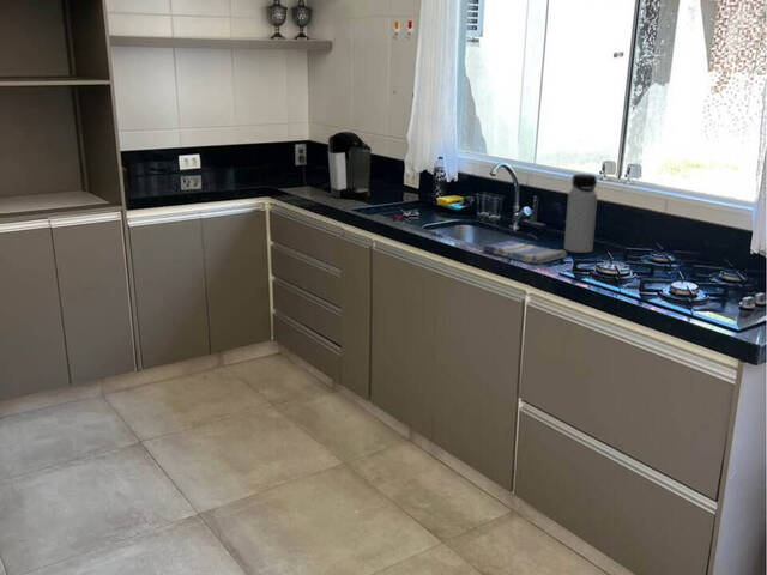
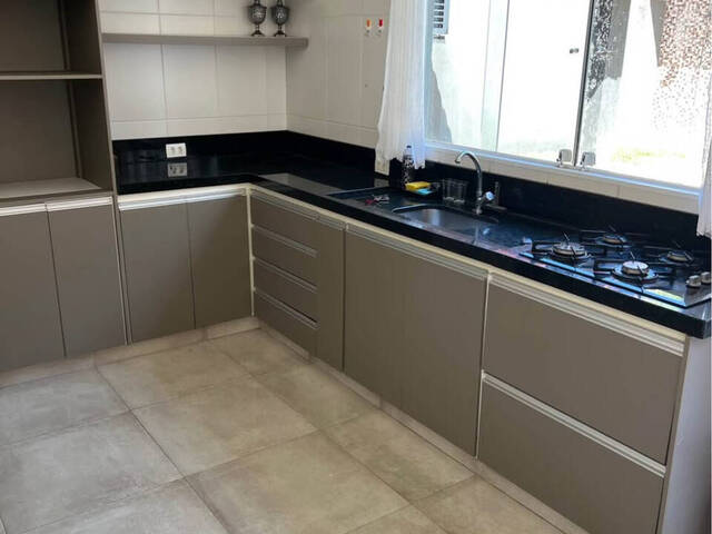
- coffee maker [294,131,373,200]
- water bottle [563,172,598,254]
- dish towel [482,240,568,265]
